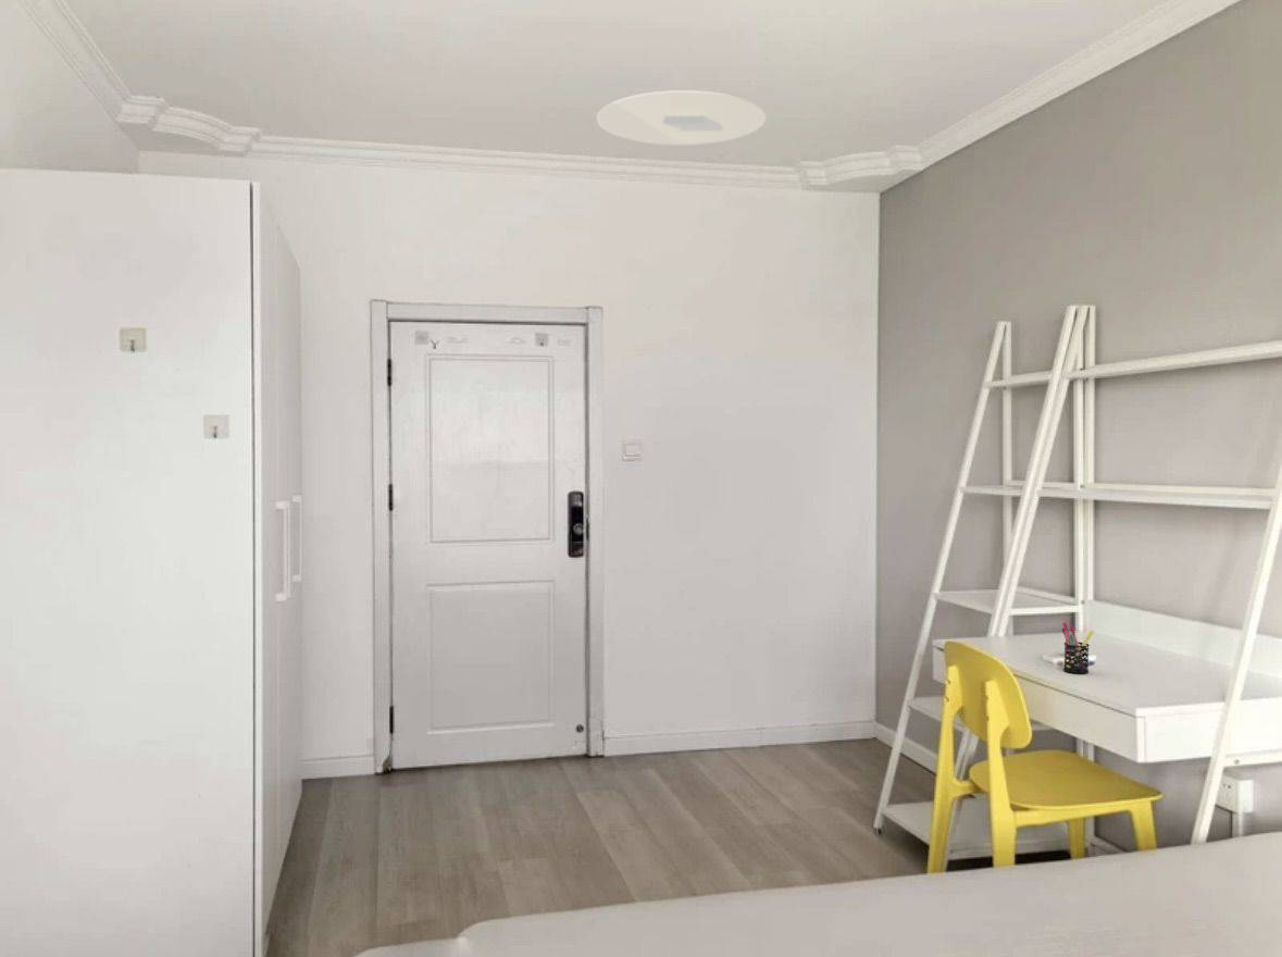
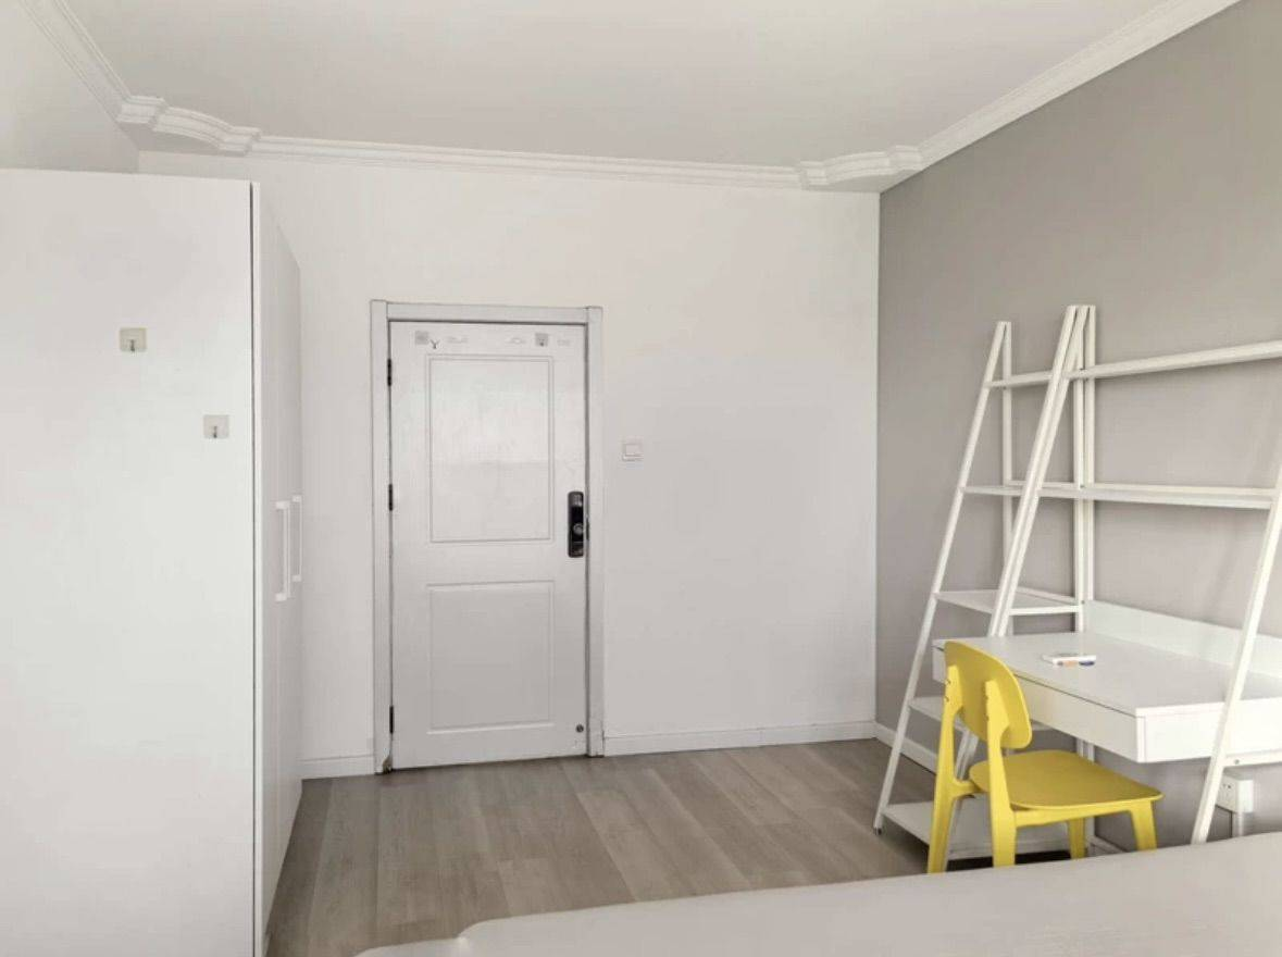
- pen holder [1061,622,1095,674]
- ceiling light [596,89,767,146]
